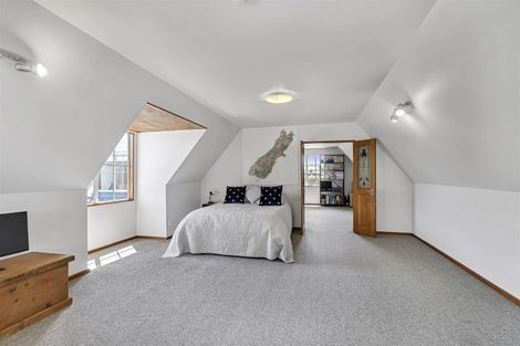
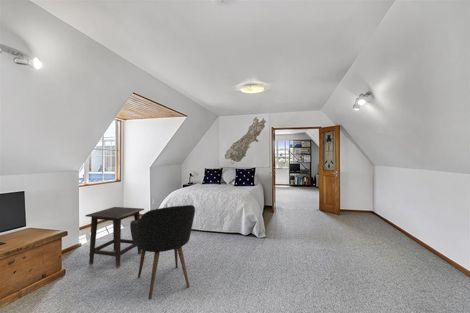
+ side table [85,206,145,269]
+ armchair [129,204,196,301]
